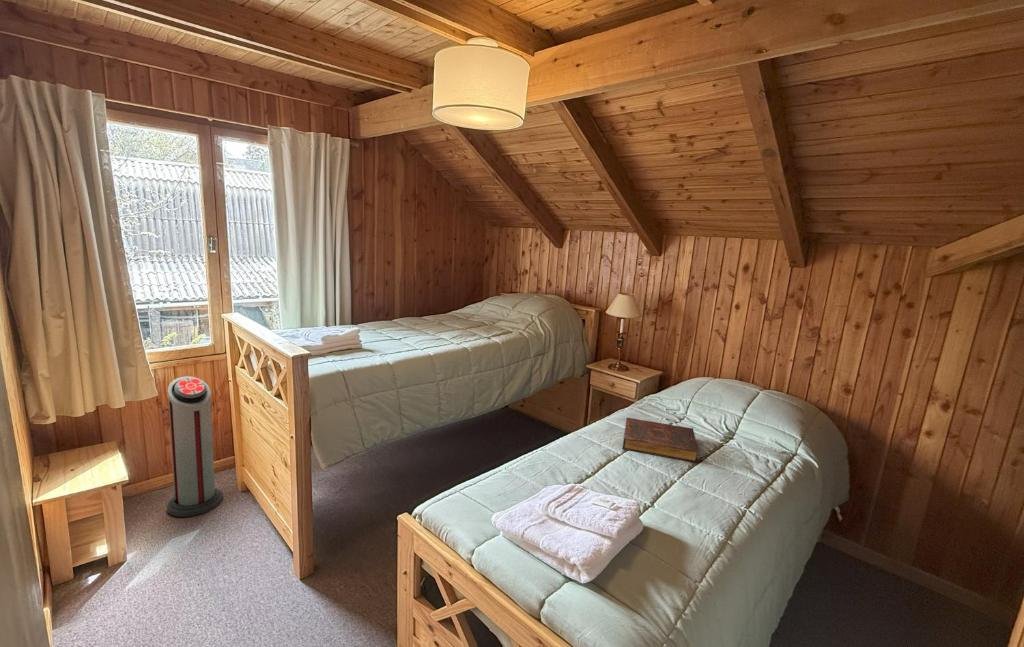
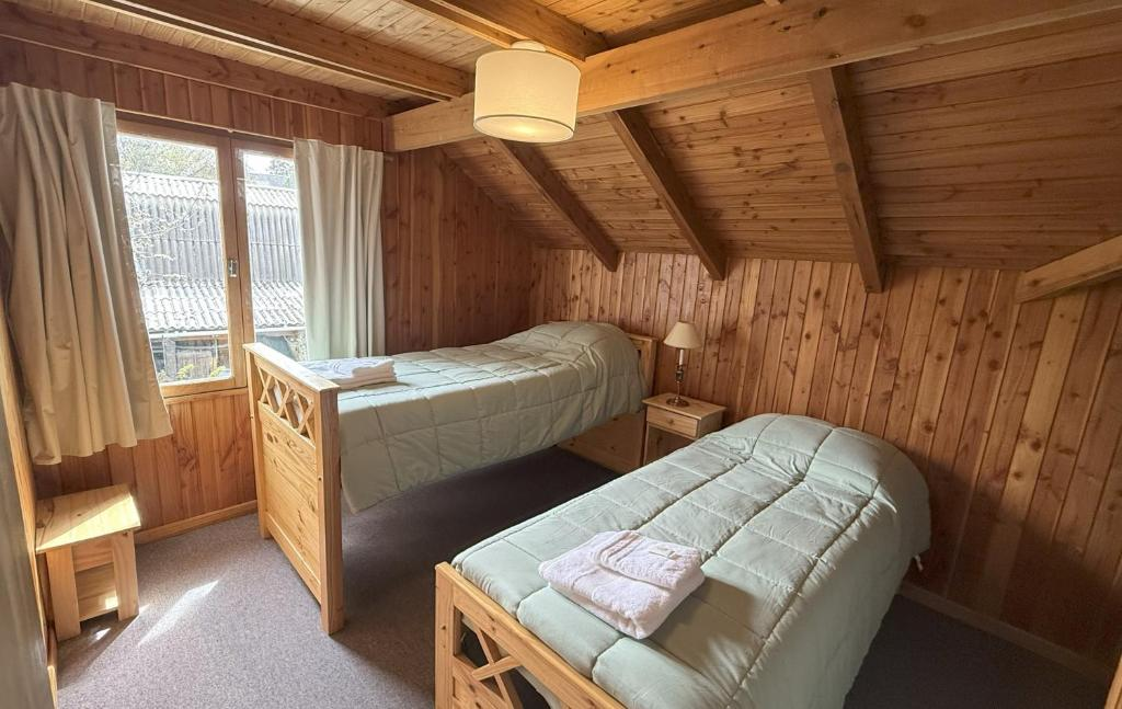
- air purifier [166,375,224,518]
- book [622,417,699,463]
